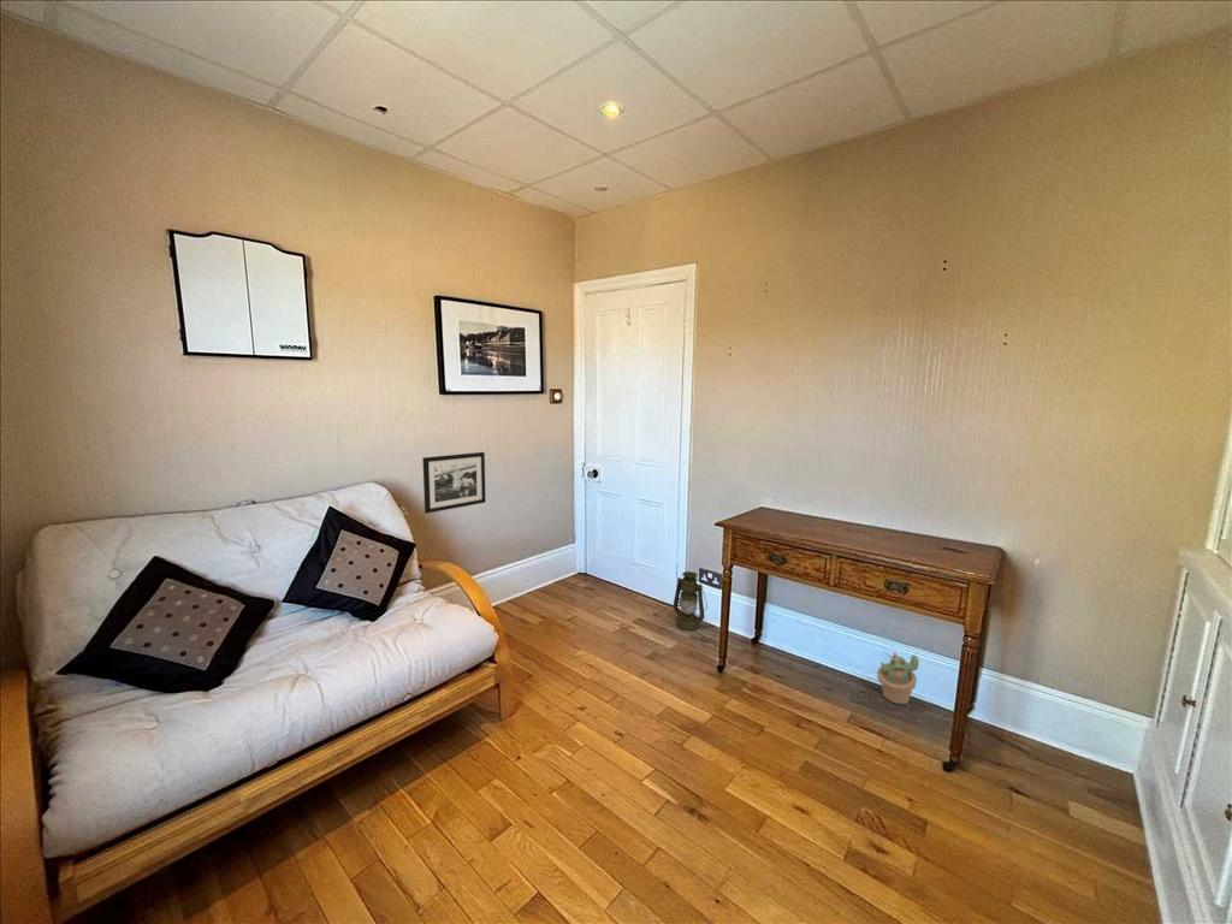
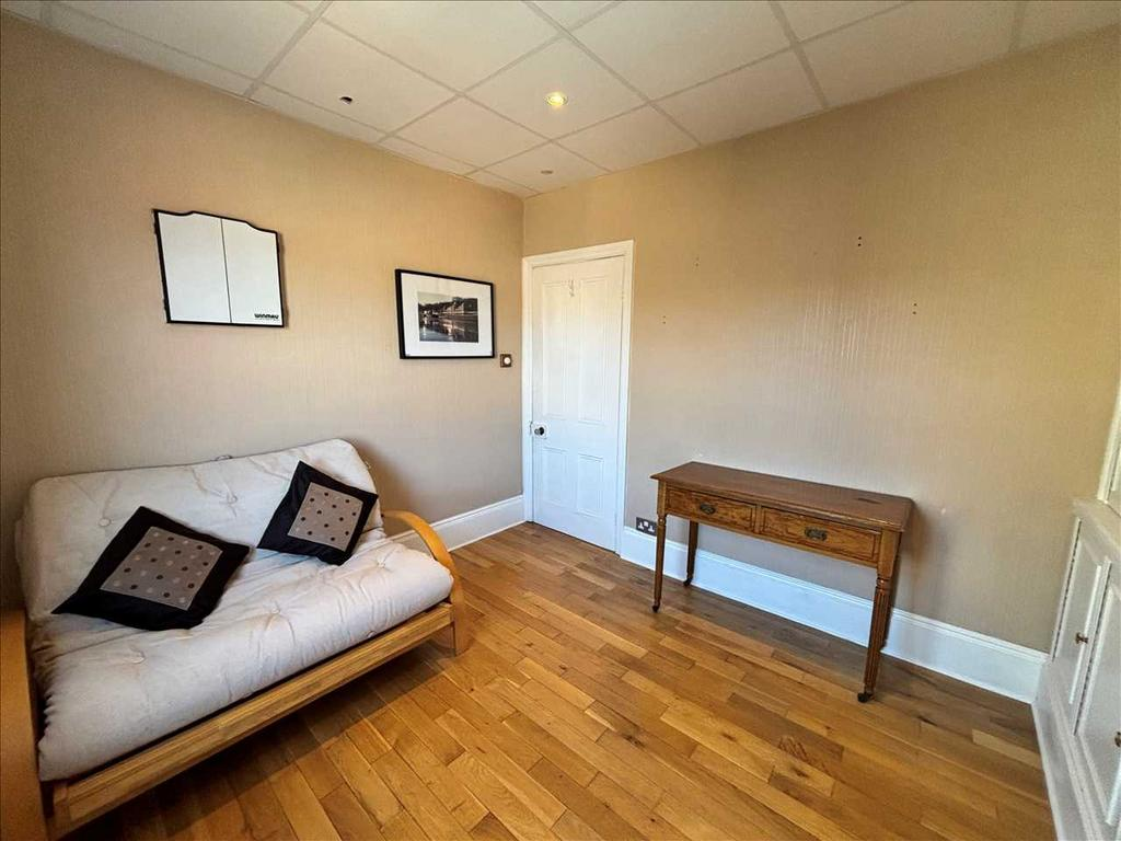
- lantern [673,570,709,632]
- picture frame [421,451,487,514]
- decorative plant [876,651,920,705]
